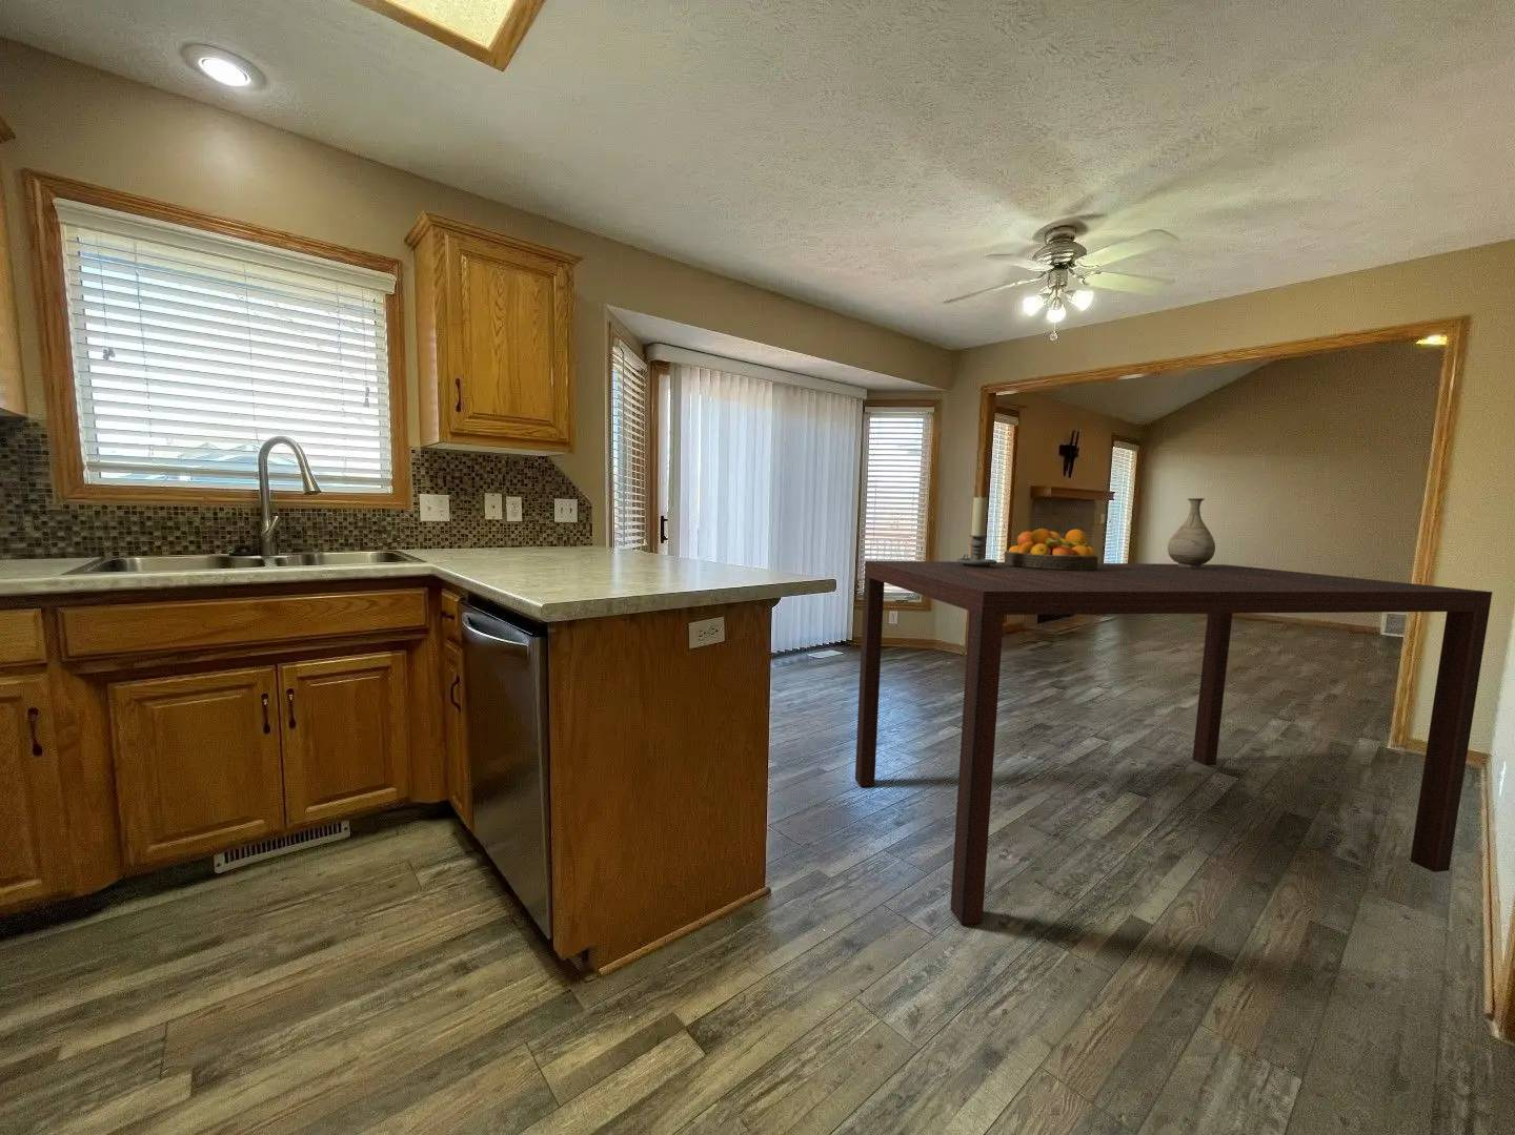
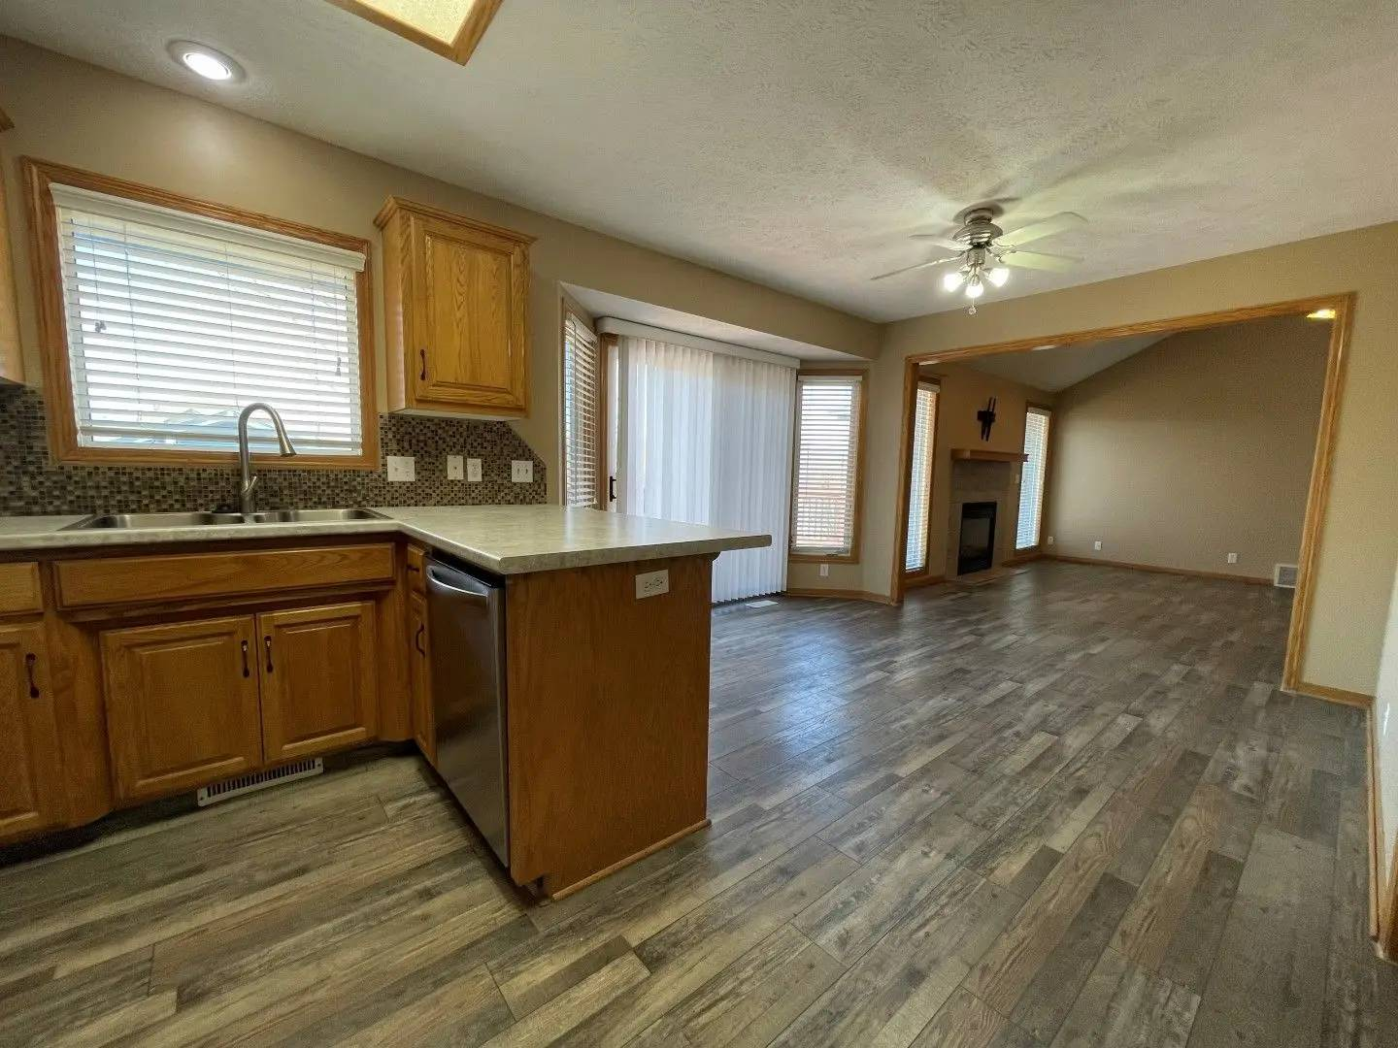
- dining table [854,560,1492,926]
- fruit bowl [1003,528,1100,571]
- vase [1167,497,1217,569]
- candle holder [957,496,997,568]
